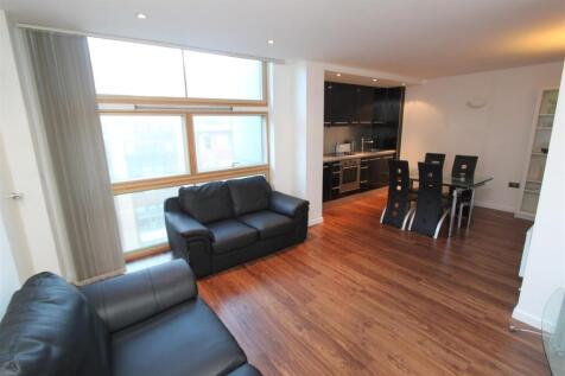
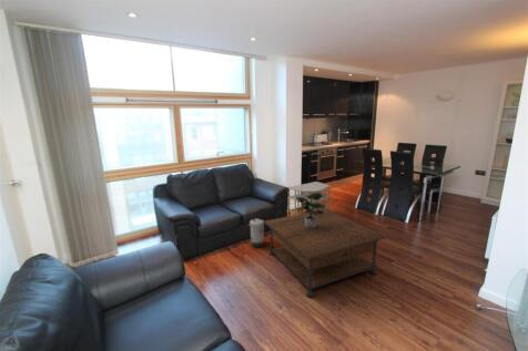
+ watering can [241,208,271,248]
+ potted plant [295,193,327,228]
+ coffee table [264,208,387,298]
+ shelving unit [286,180,332,217]
